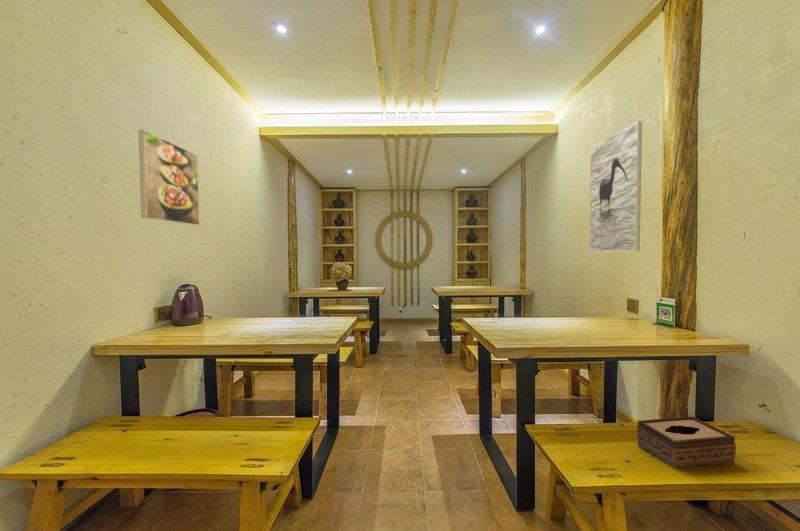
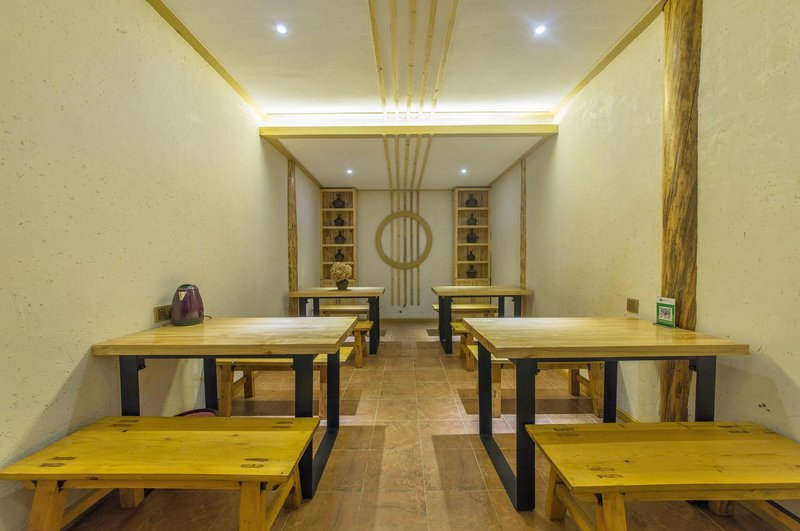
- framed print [588,120,643,253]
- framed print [138,129,200,226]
- tissue box [636,416,737,469]
